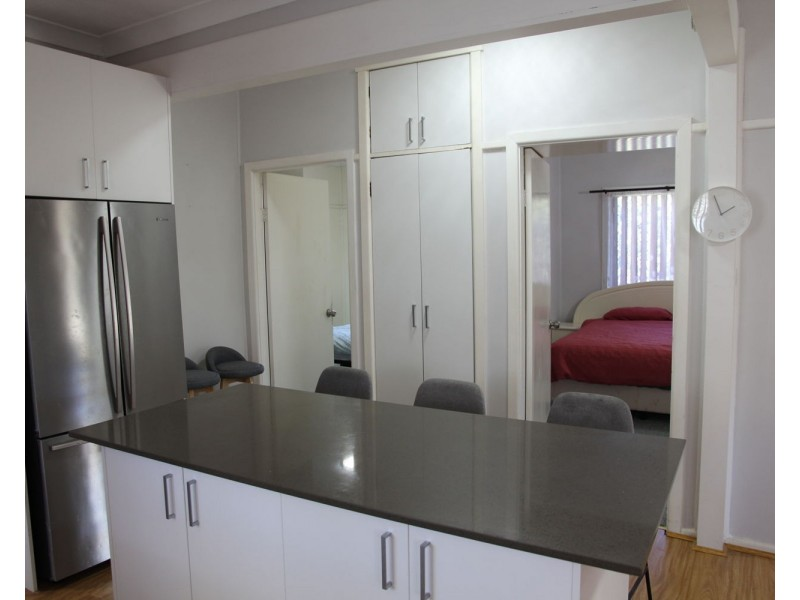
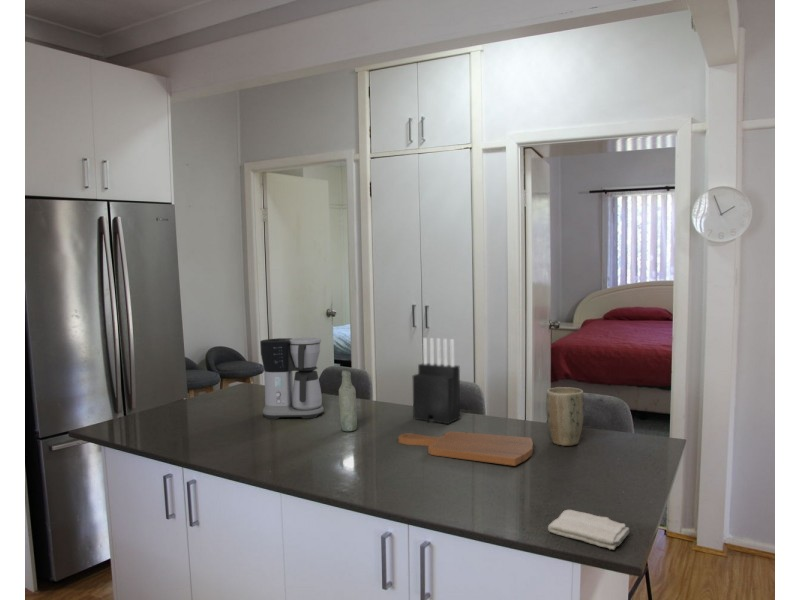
+ cutting board [397,431,534,467]
+ knife block [412,337,461,425]
+ washcloth [547,509,630,551]
+ coffee maker [259,336,325,420]
+ bottle [338,368,358,432]
+ plant pot [546,386,585,447]
